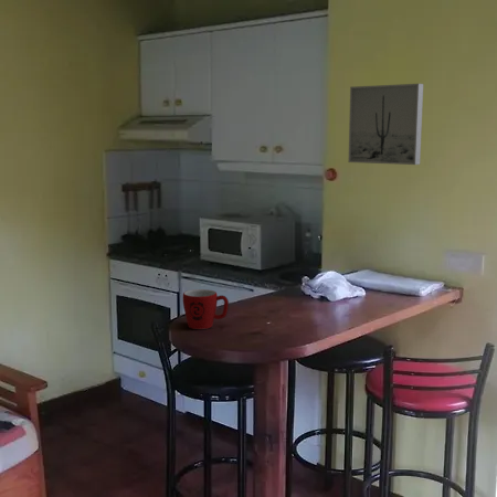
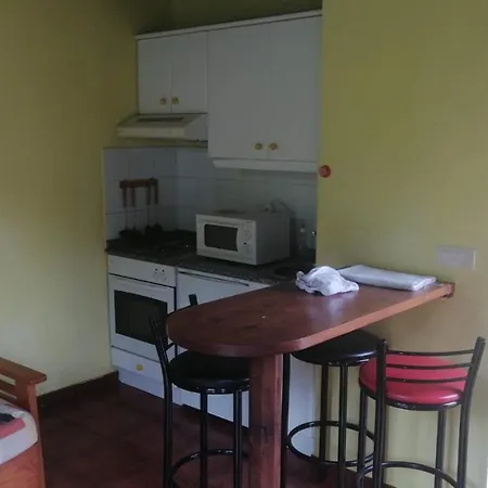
- wall art [348,83,424,166]
- mug [182,288,230,330]
